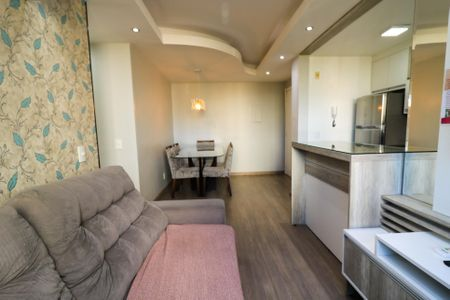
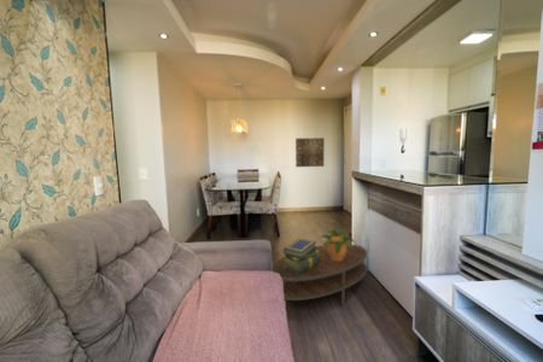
+ stack of books [281,237,321,274]
+ coffee table [272,243,368,306]
+ wall art [294,136,326,168]
+ potted plant [319,228,357,261]
